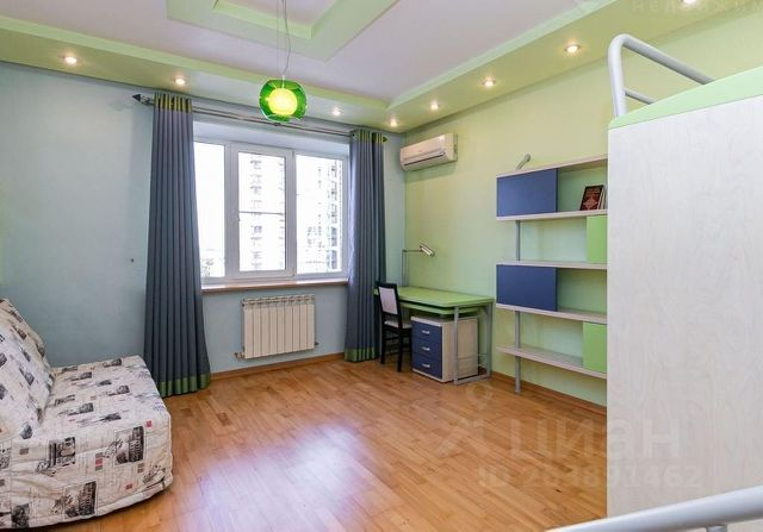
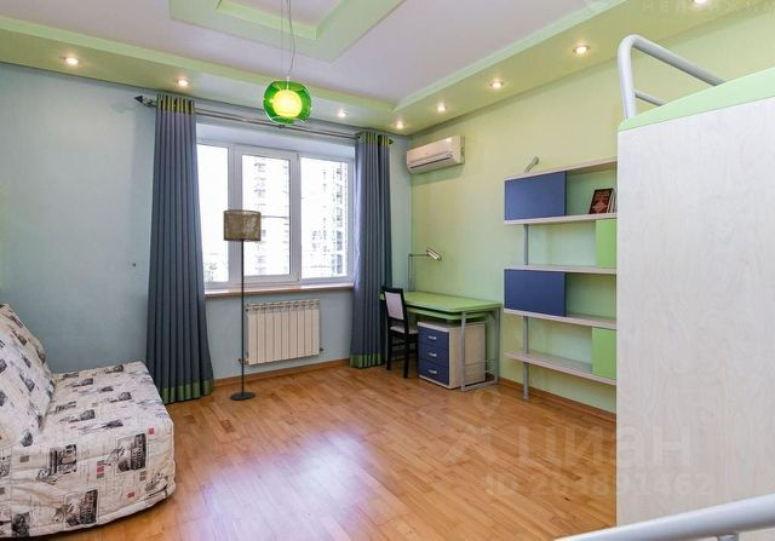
+ floor lamp [222,208,263,401]
